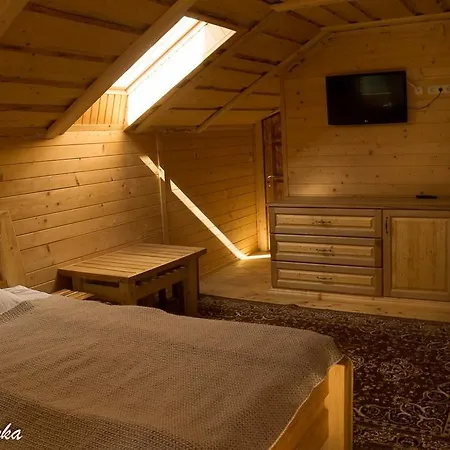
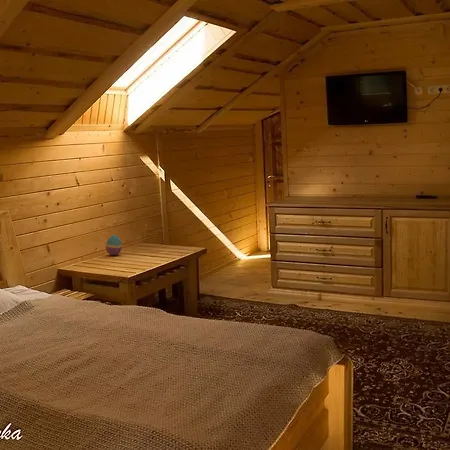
+ decorative egg [105,234,123,256]
